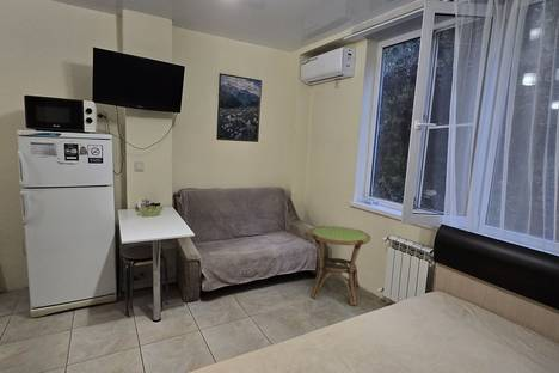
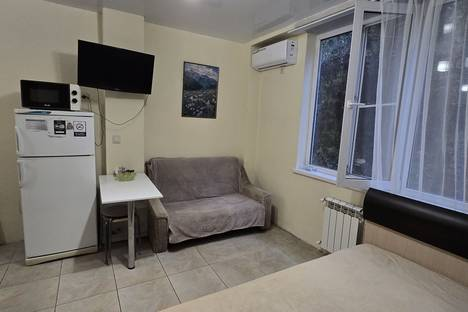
- side table [308,225,371,306]
